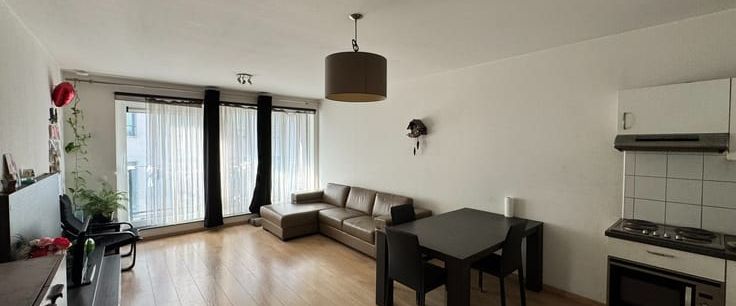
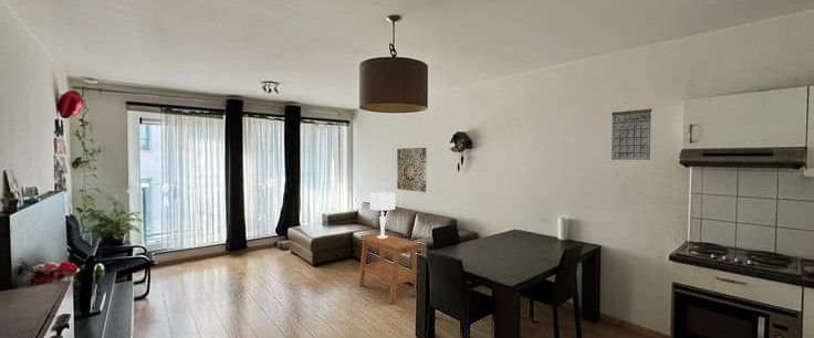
+ side table [357,232,420,305]
+ table lamp [369,191,396,239]
+ wall art [396,147,427,193]
+ calendar [610,101,654,161]
